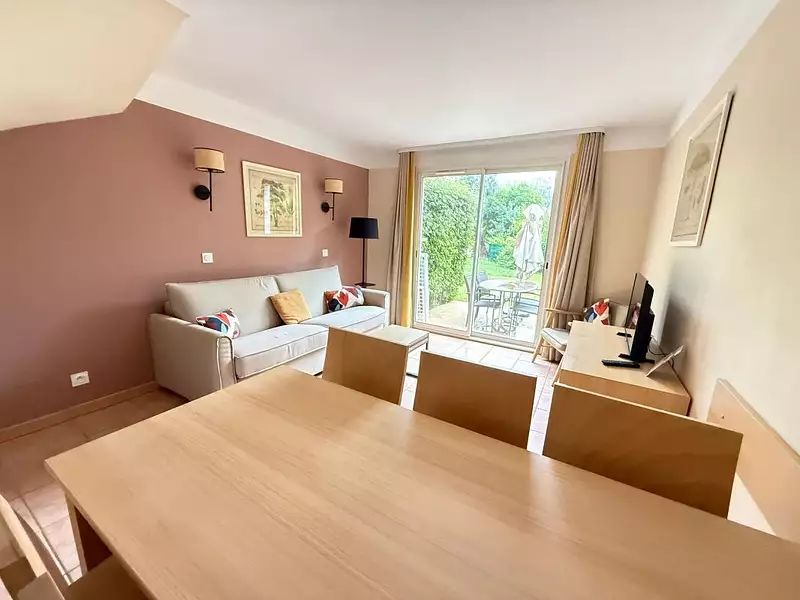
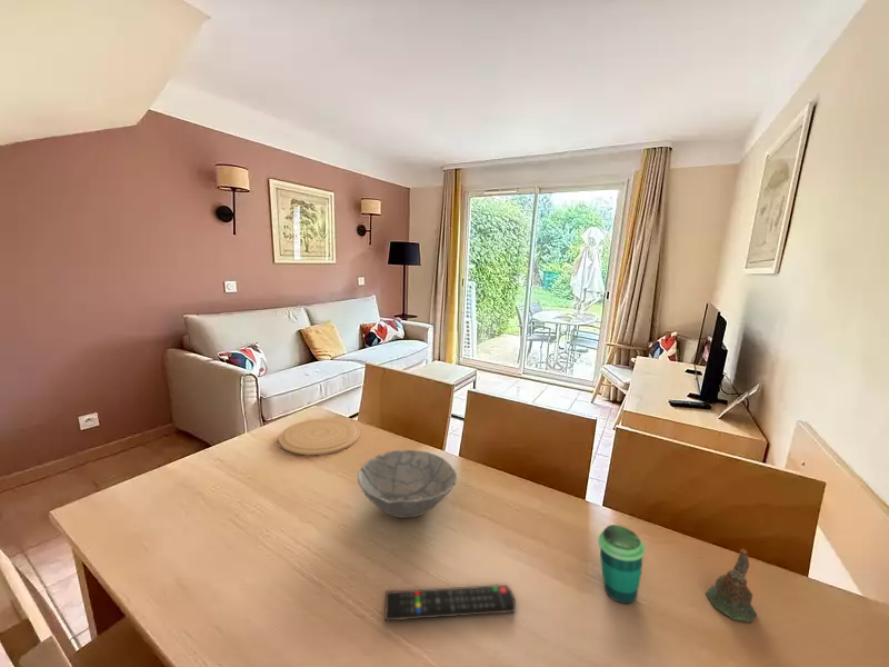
+ ornament [705,547,758,624]
+ bowl [357,449,458,519]
+ plate [278,417,361,456]
+ cup [597,524,646,605]
+ remote control [383,584,517,621]
